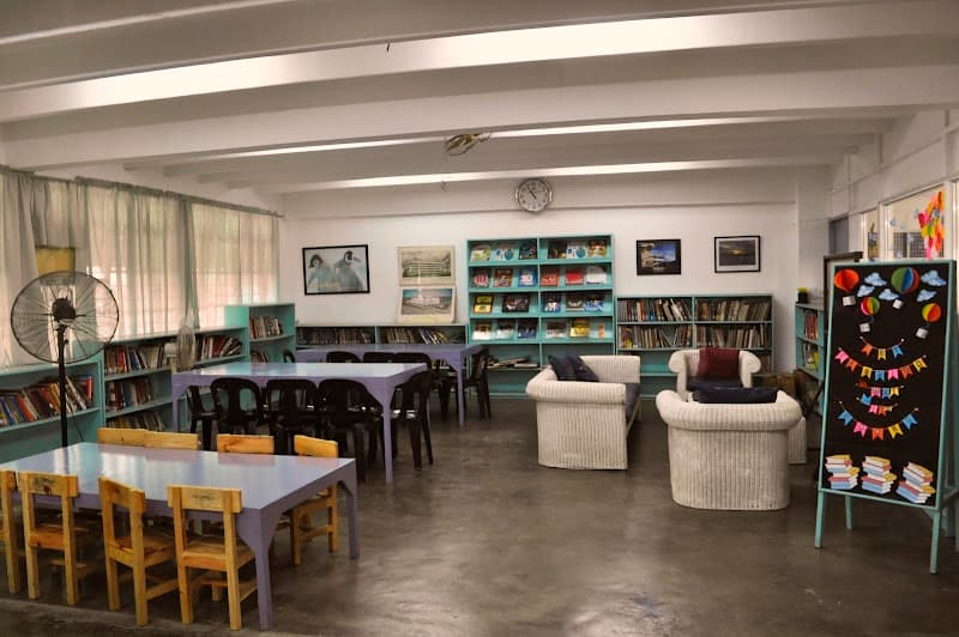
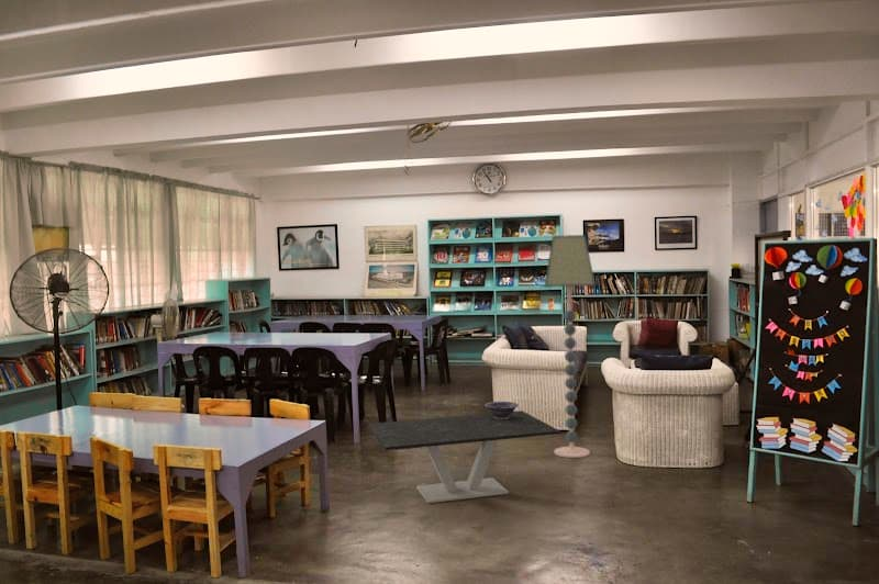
+ floor lamp [544,234,597,459]
+ decorative bowl [483,401,520,419]
+ coffee table [367,409,561,504]
